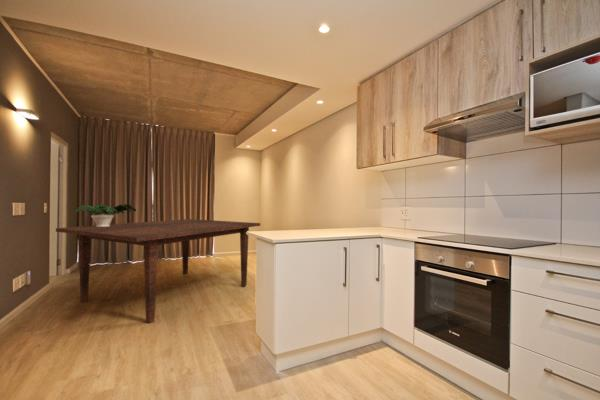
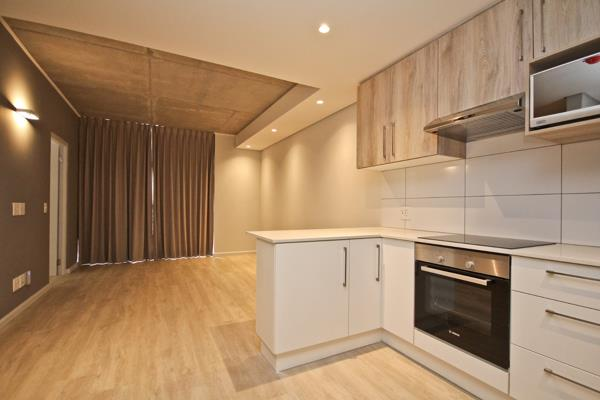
- potted plant [74,203,137,227]
- table [55,218,261,325]
